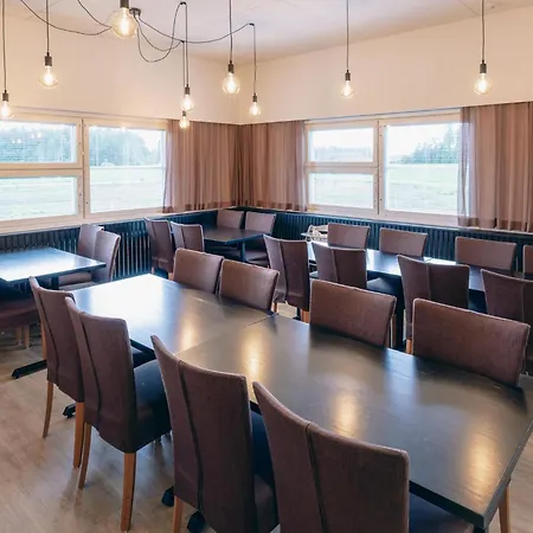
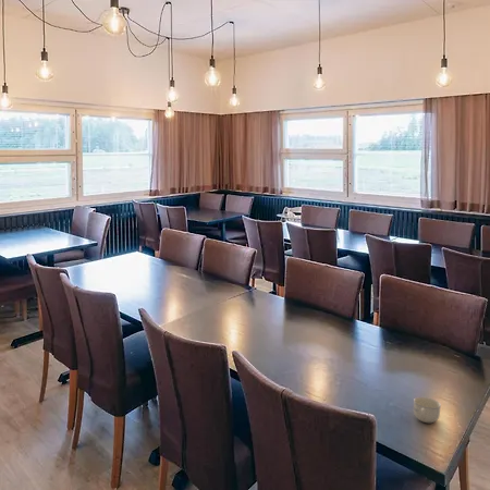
+ cup [413,396,442,424]
